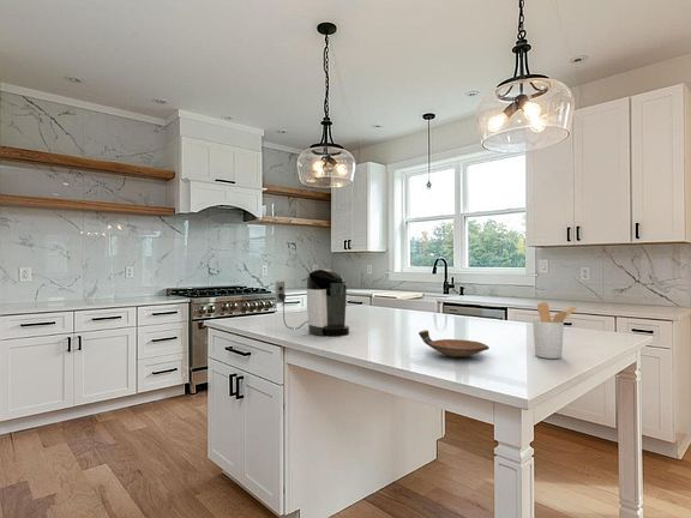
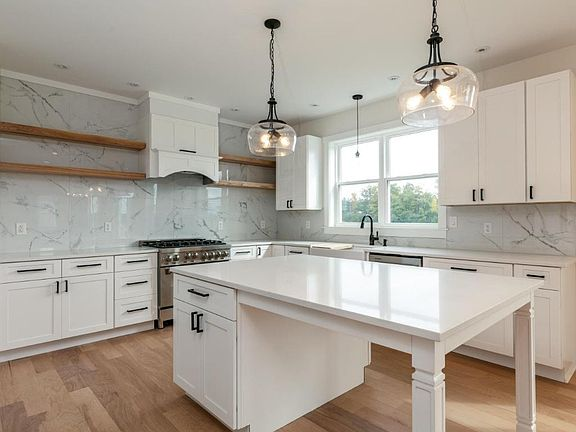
- bowl [417,329,491,359]
- coffee maker [274,269,350,337]
- utensil holder [531,301,578,360]
